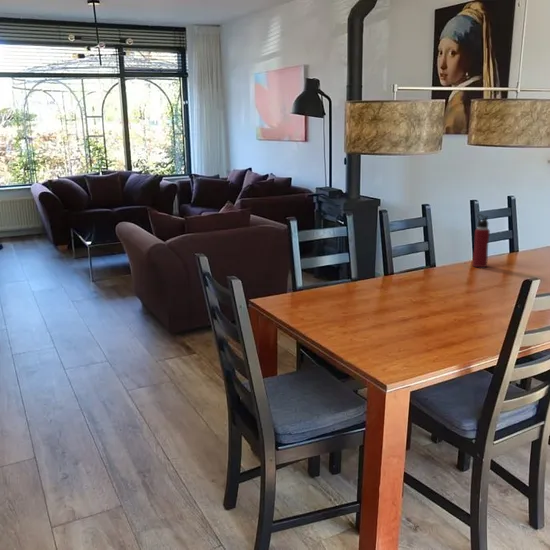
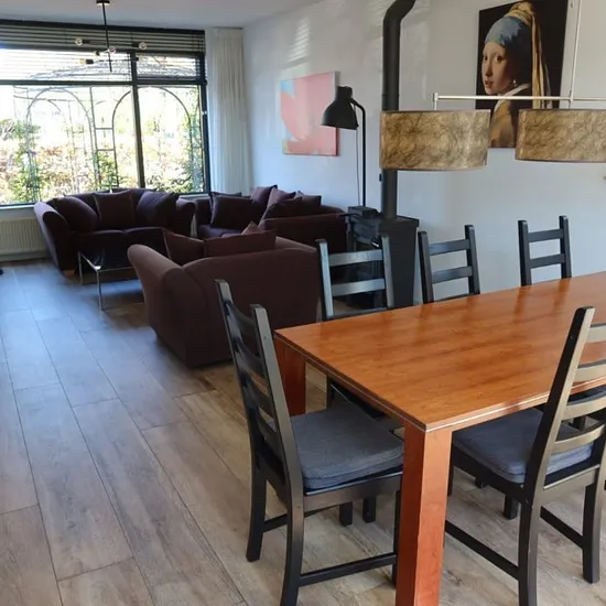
- water bottle [471,214,491,268]
